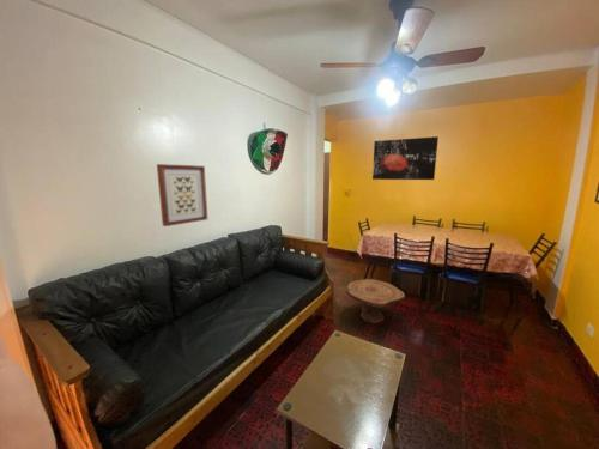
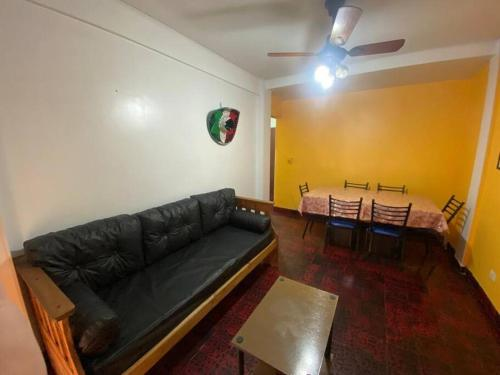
- wall art [156,163,208,227]
- wall art [371,135,440,181]
- side table [341,278,406,324]
